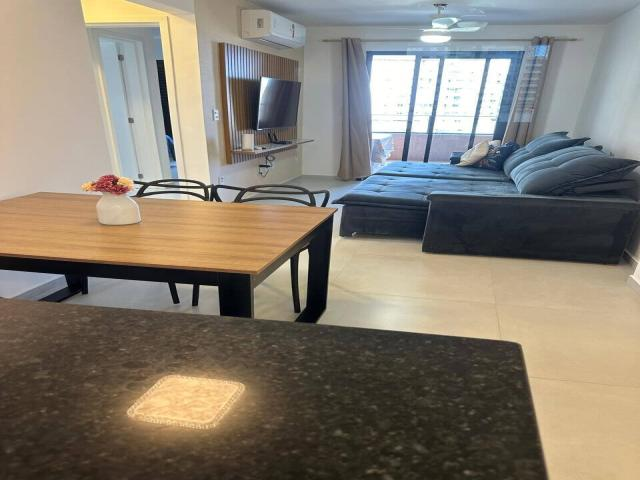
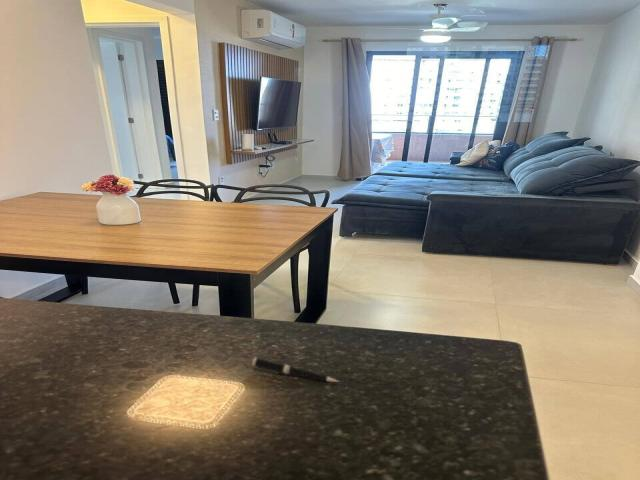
+ pen [251,357,340,383]
